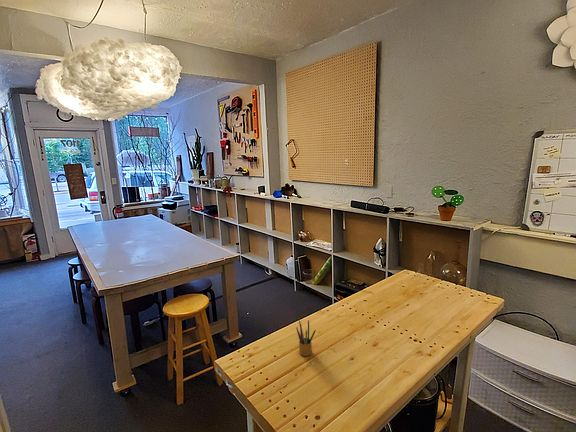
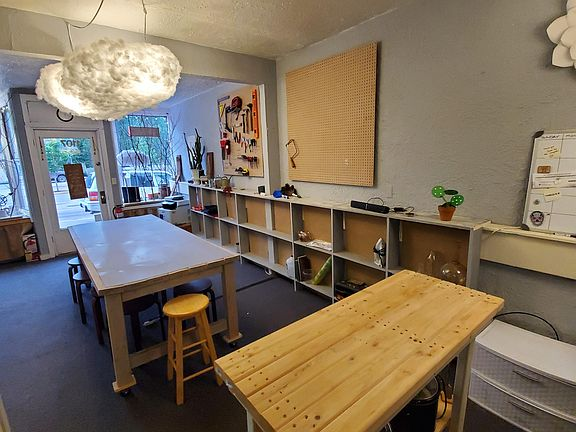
- pencil box [295,319,317,357]
